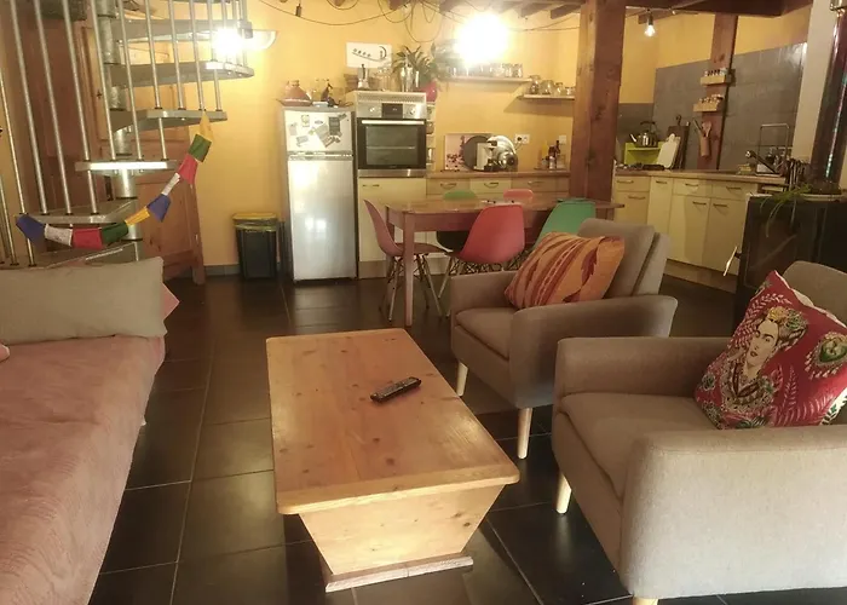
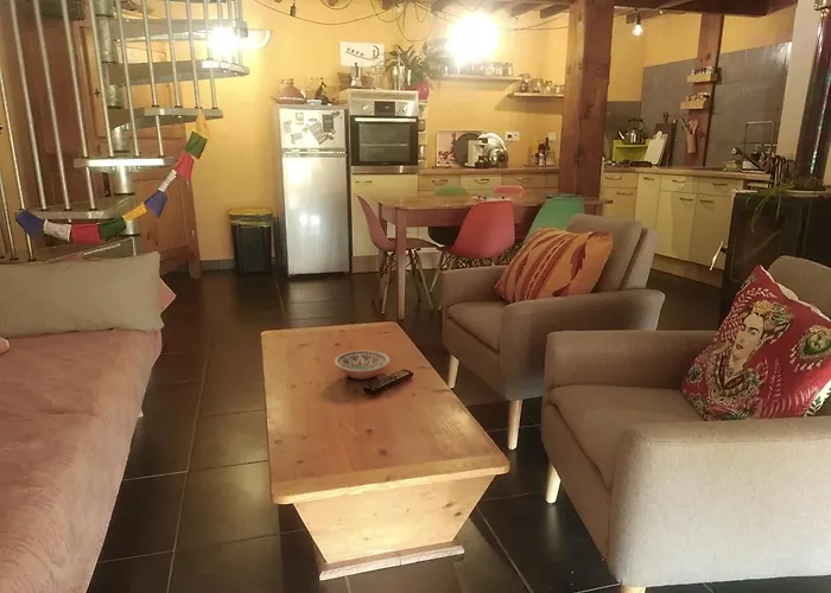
+ bowl [334,349,391,381]
